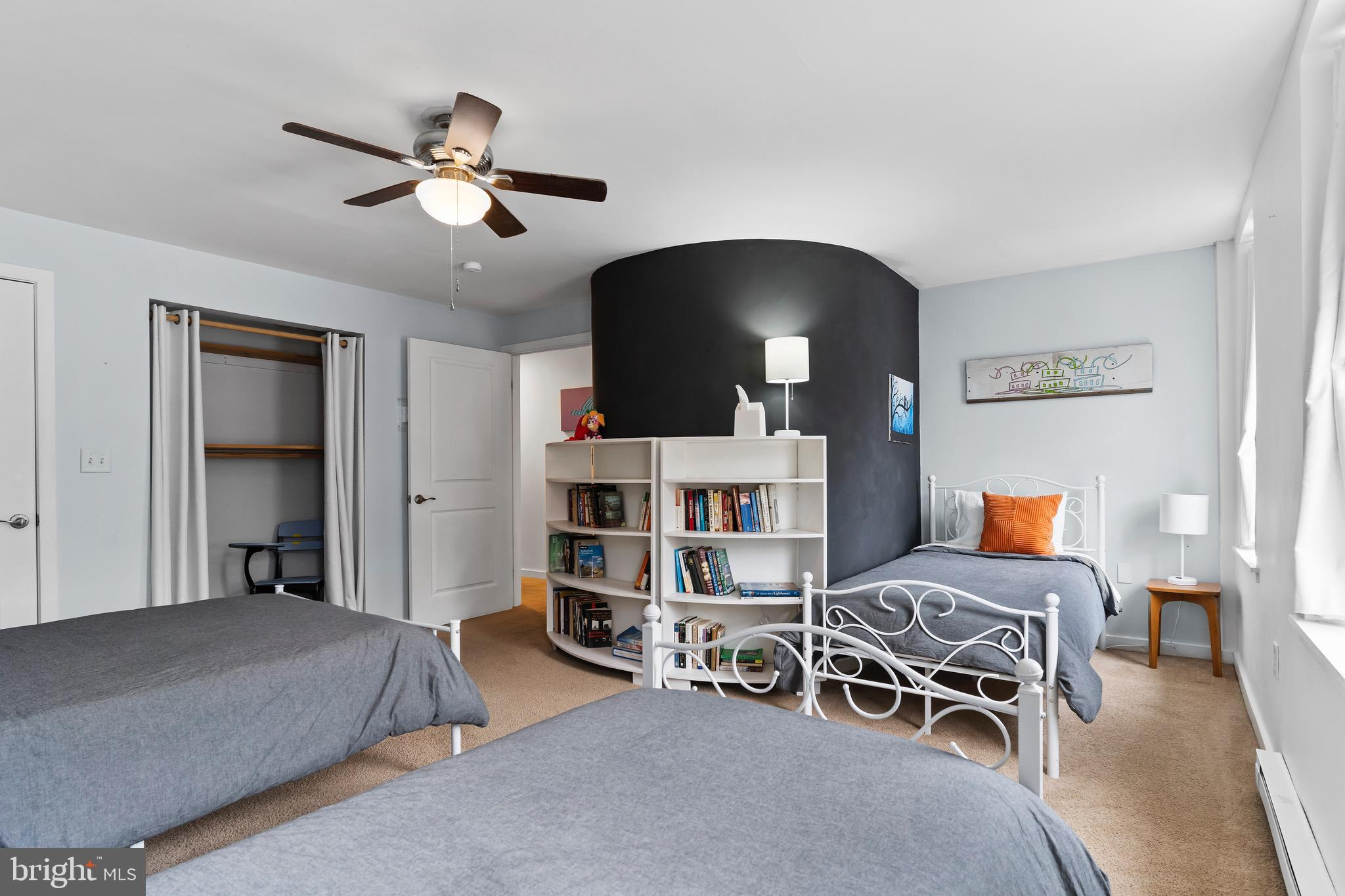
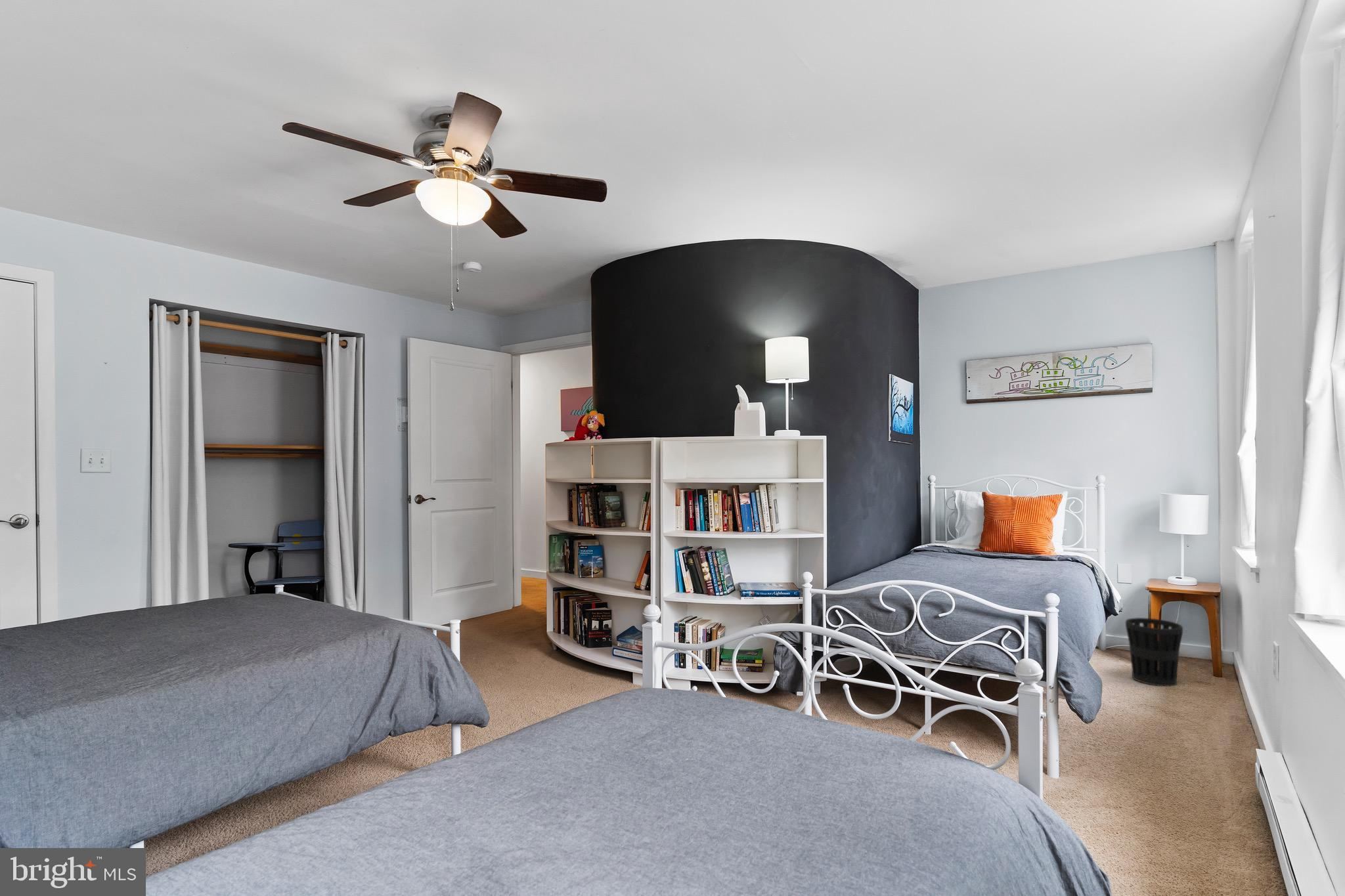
+ wastebasket [1125,617,1183,687]
